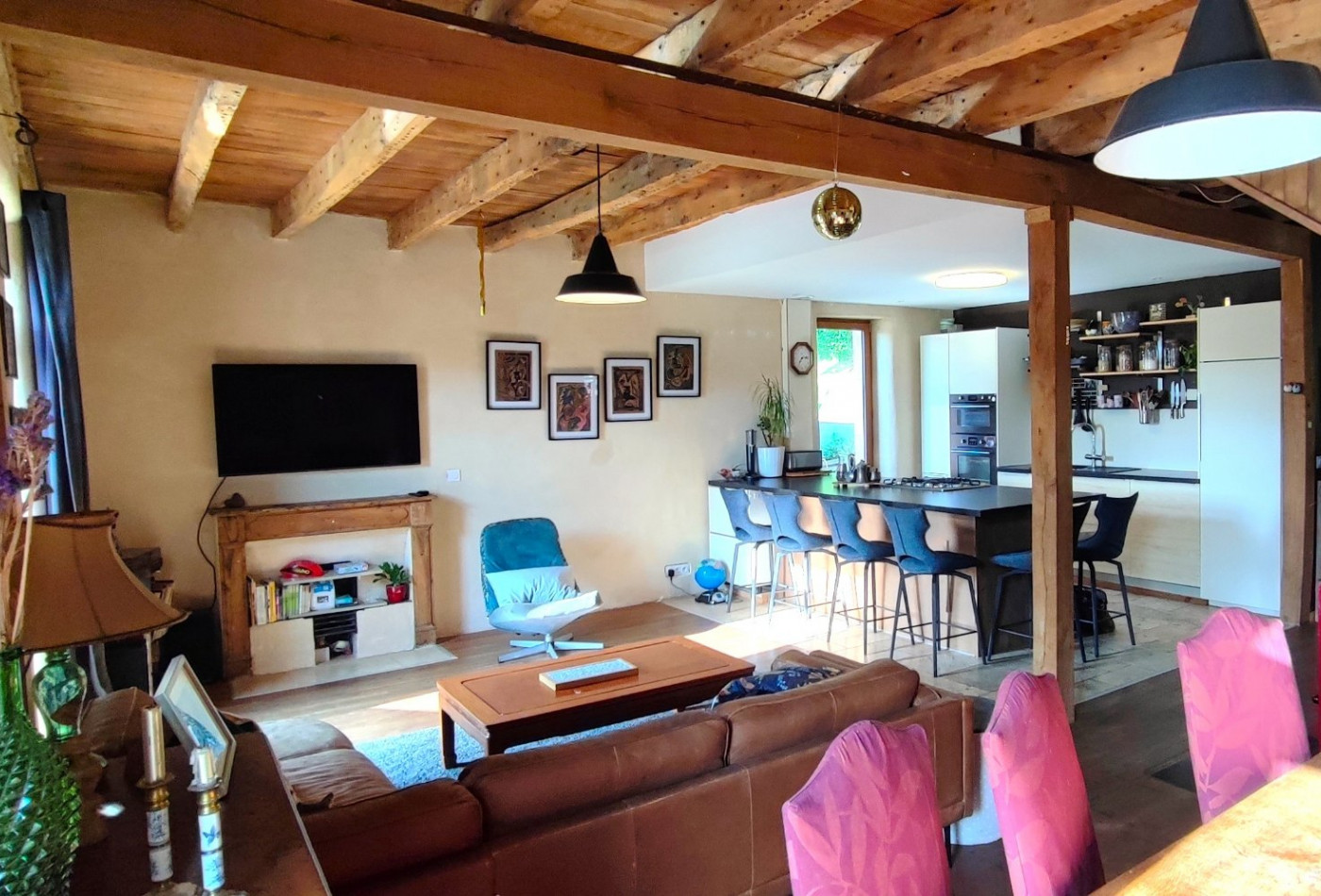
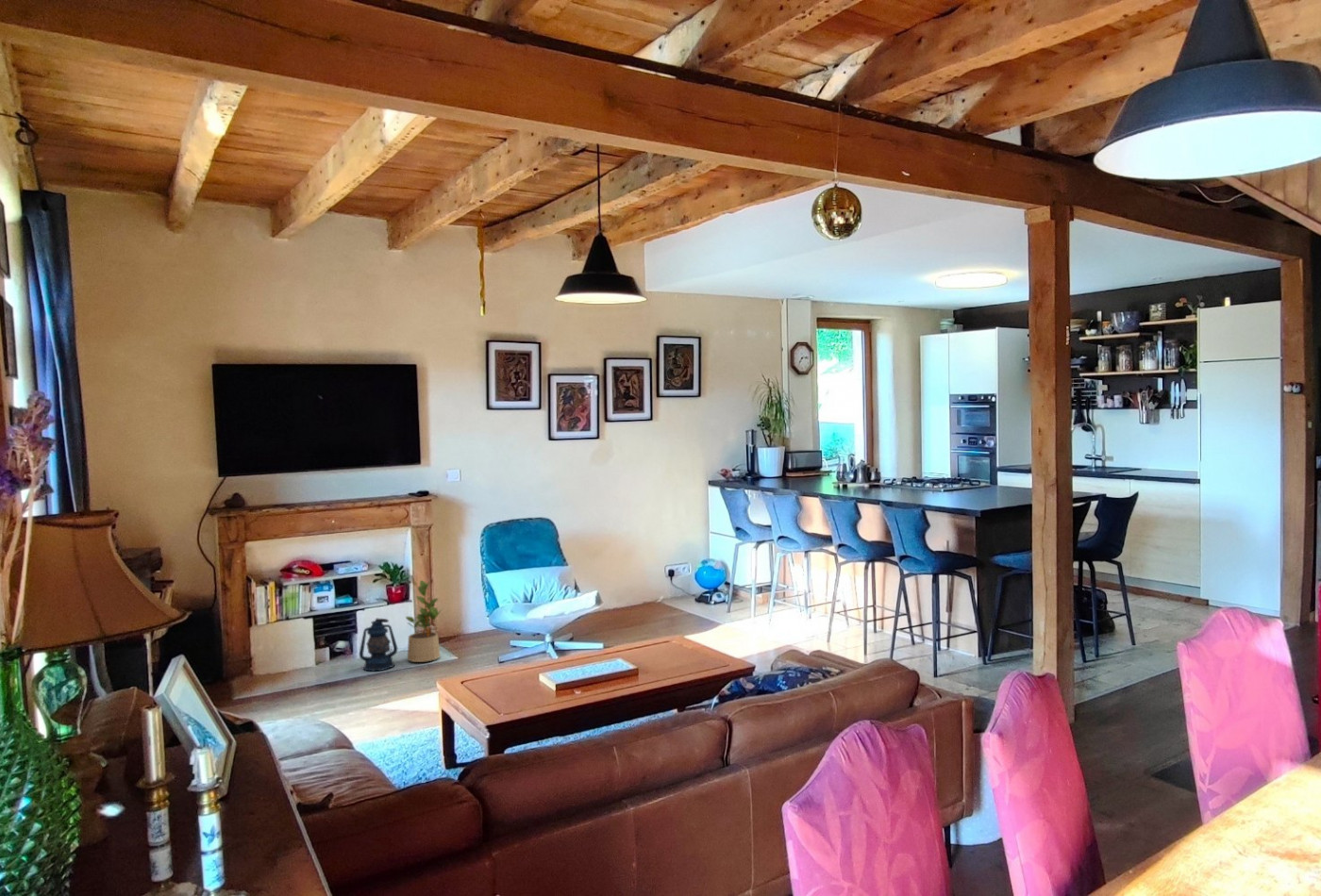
+ lantern [358,618,398,672]
+ potted plant [405,579,443,663]
